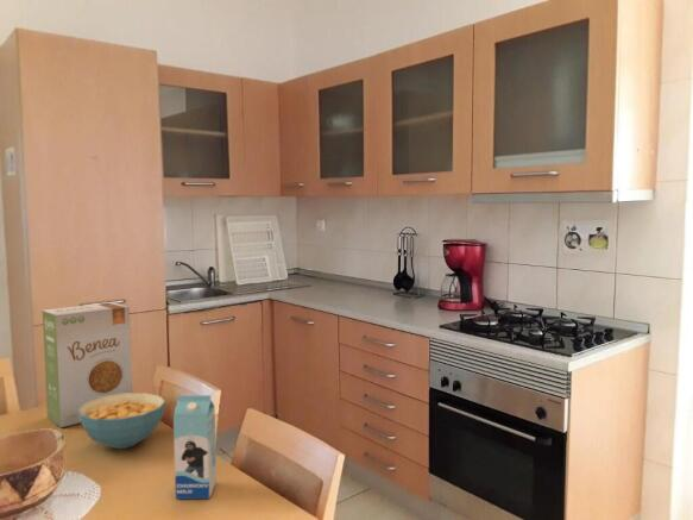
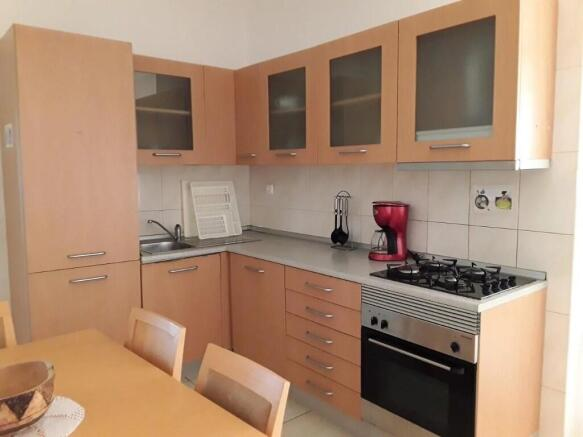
- food box [42,301,133,428]
- cereal bowl [78,391,166,450]
- milk carton [172,394,218,500]
